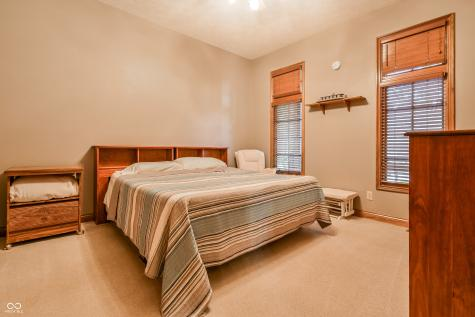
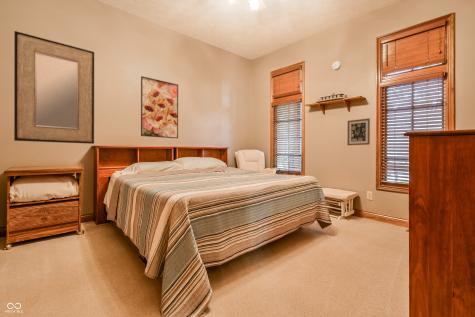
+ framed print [140,75,179,139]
+ home mirror [13,30,95,145]
+ wall art [346,117,371,146]
